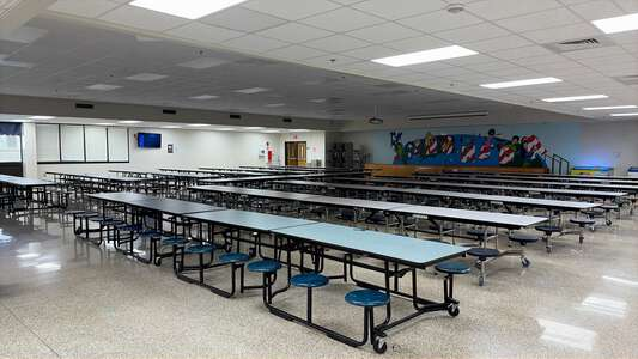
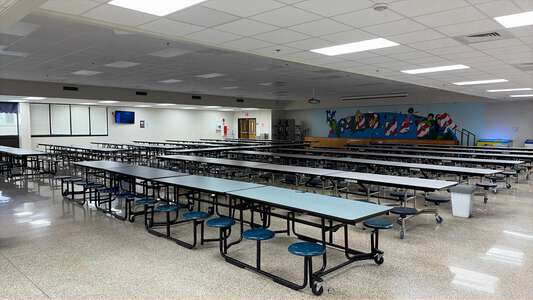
+ trash can [448,183,477,219]
